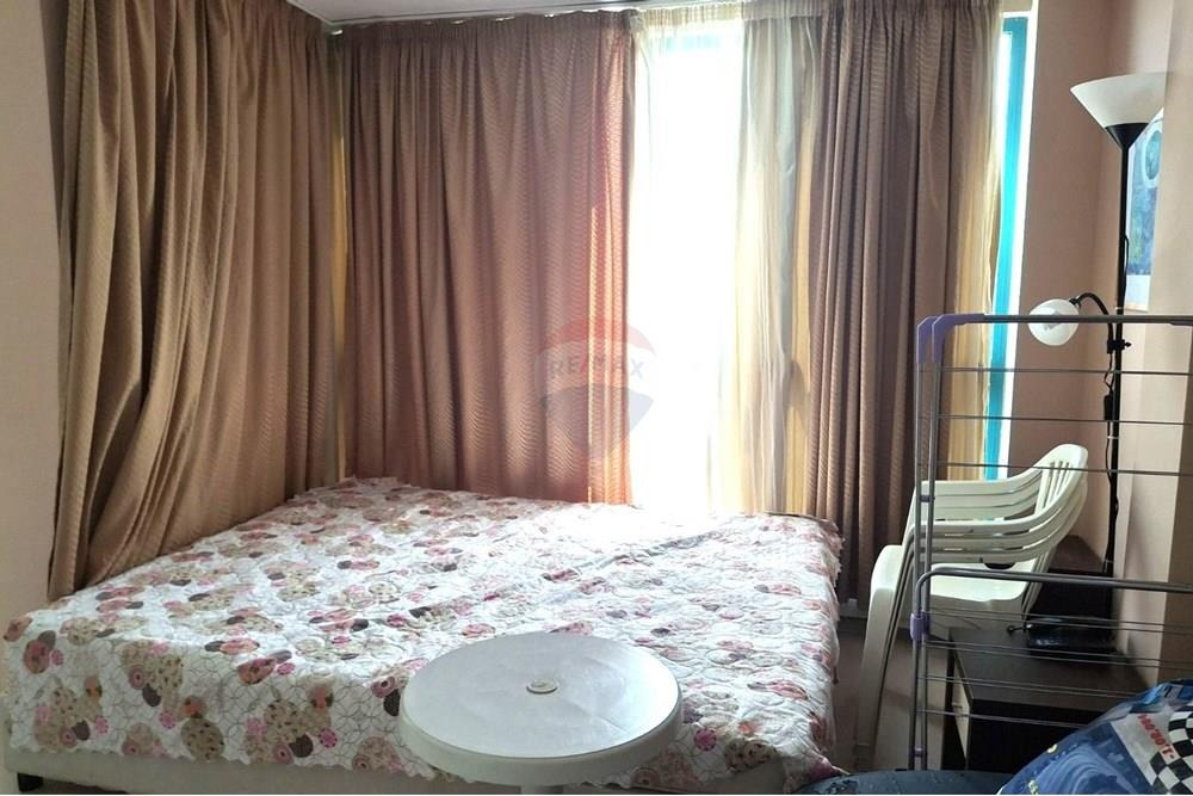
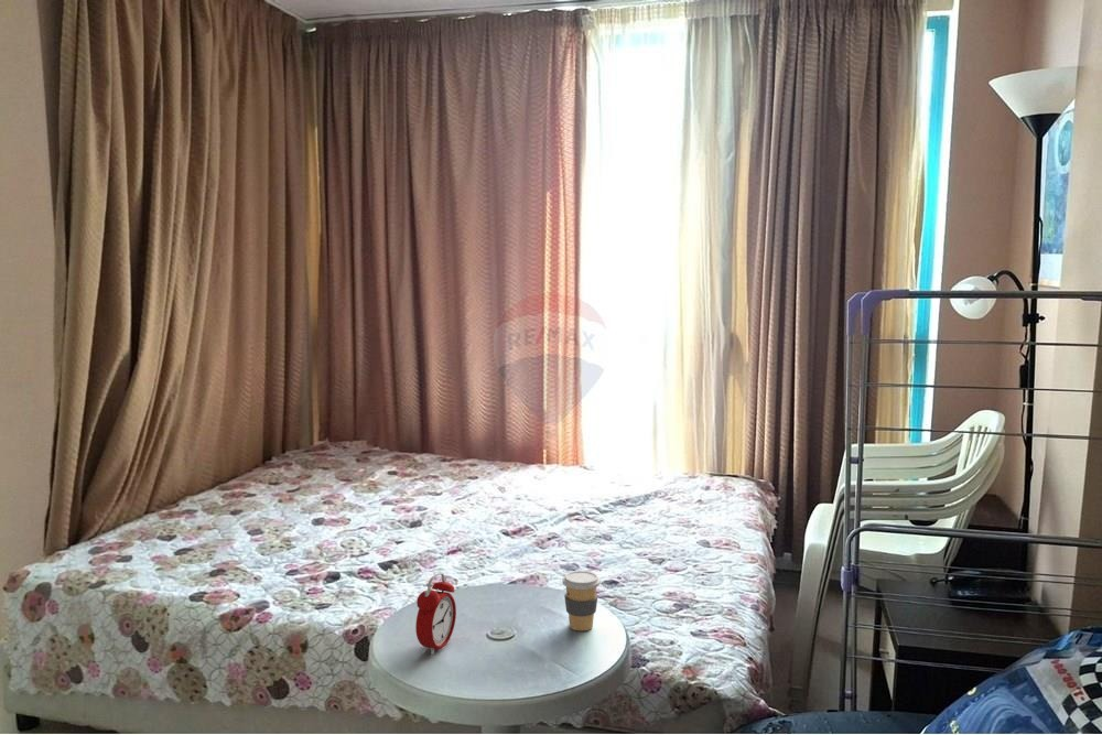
+ alarm clock [414,572,457,657]
+ coffee cup [561,570,602,631]
